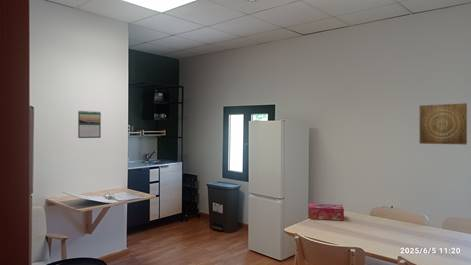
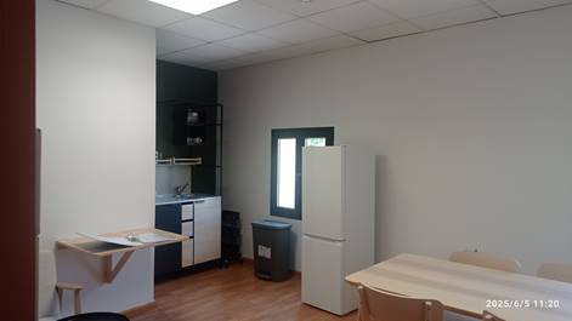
- tissue box [307,202,345,222]
- calendar [77,110,102,139]
- wall art [419,102,468,145]
